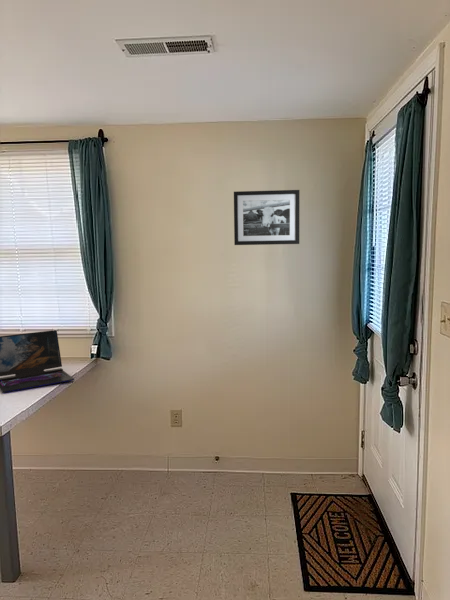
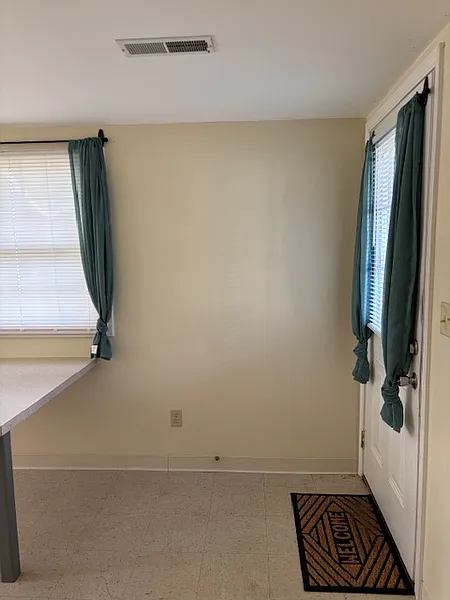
- picture frame [233,189,301,246]
- laptop [0,329,75,394]
